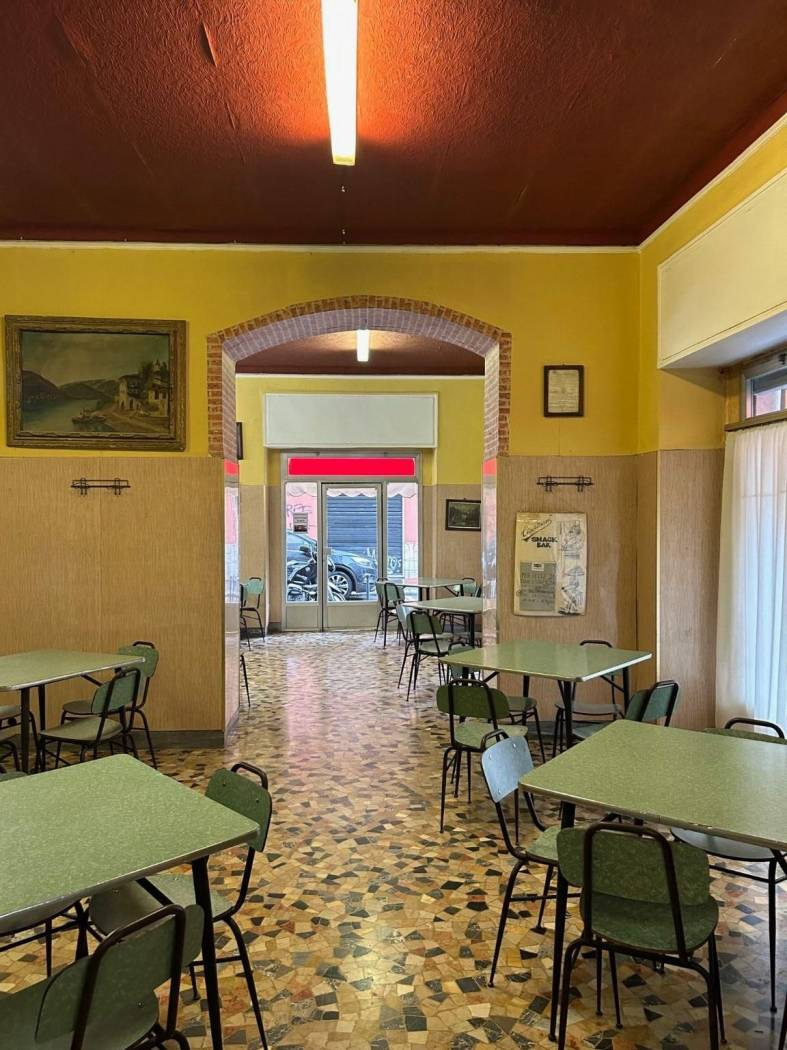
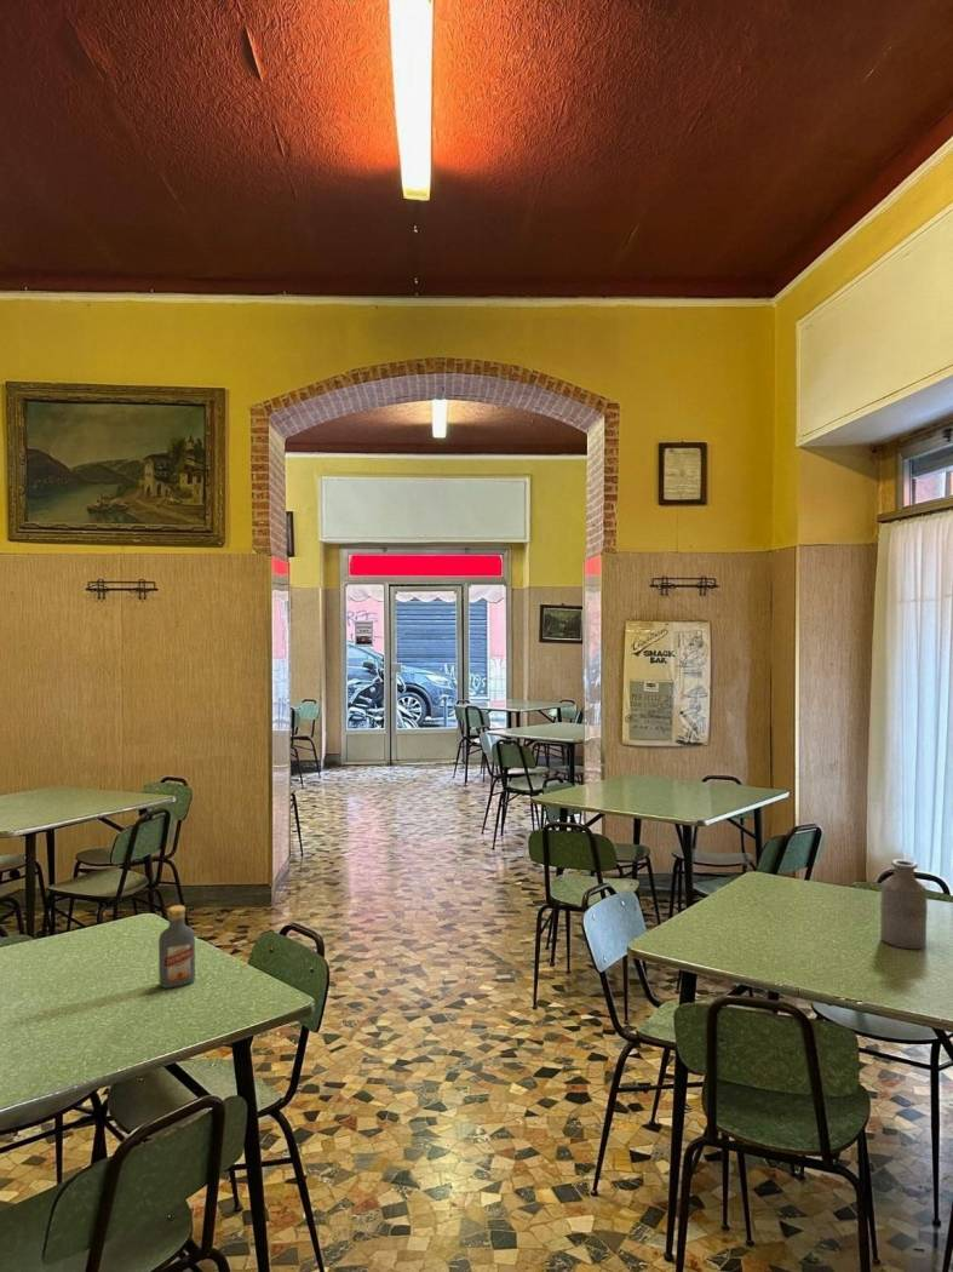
+ vodka [157,904,196,990]
+ bottle [879,858,929,951]
